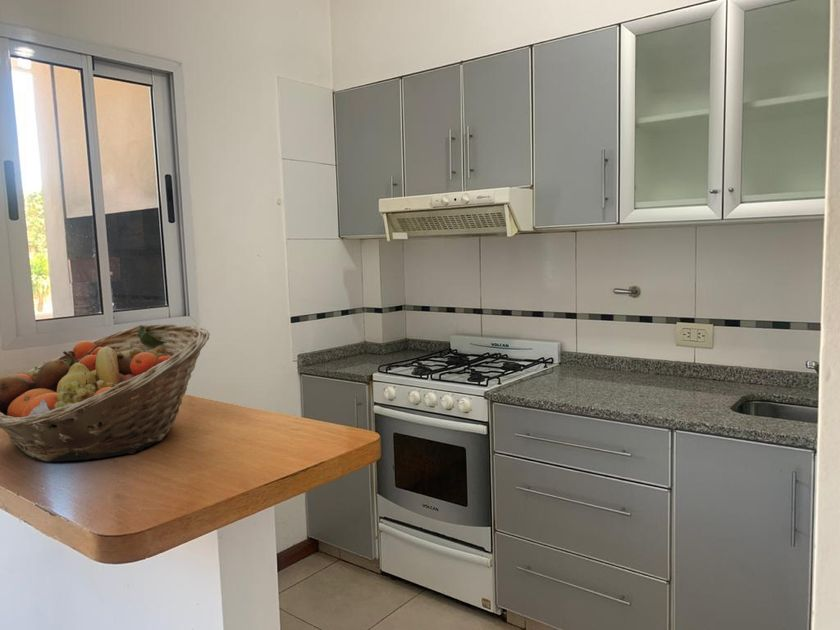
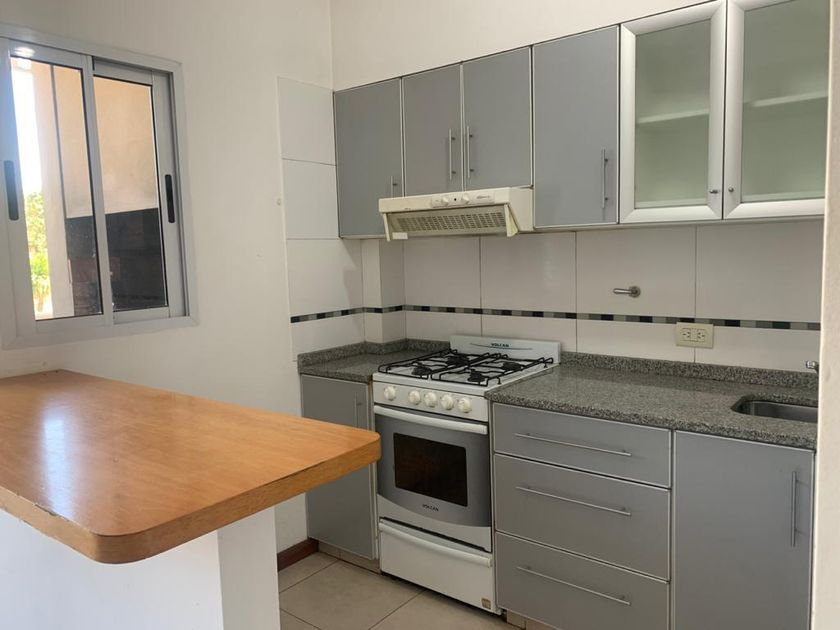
- fruit basket [0,323,211,463]
